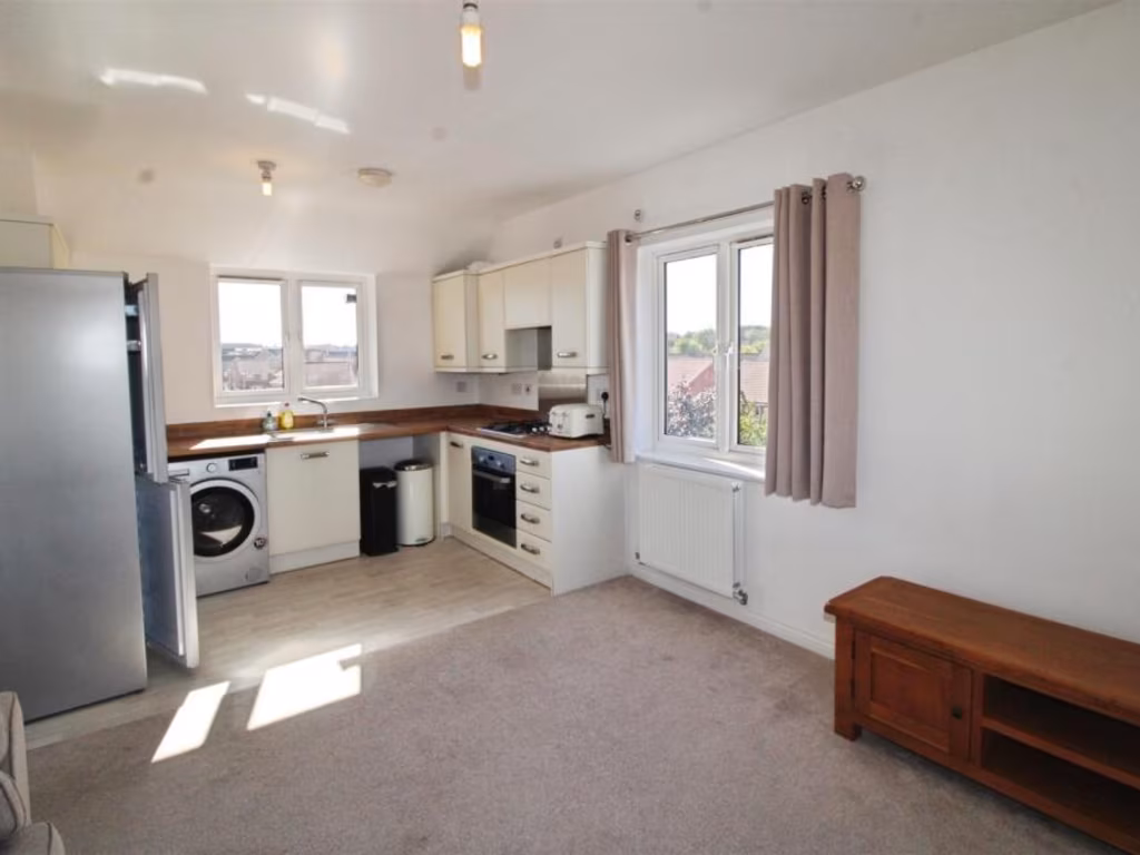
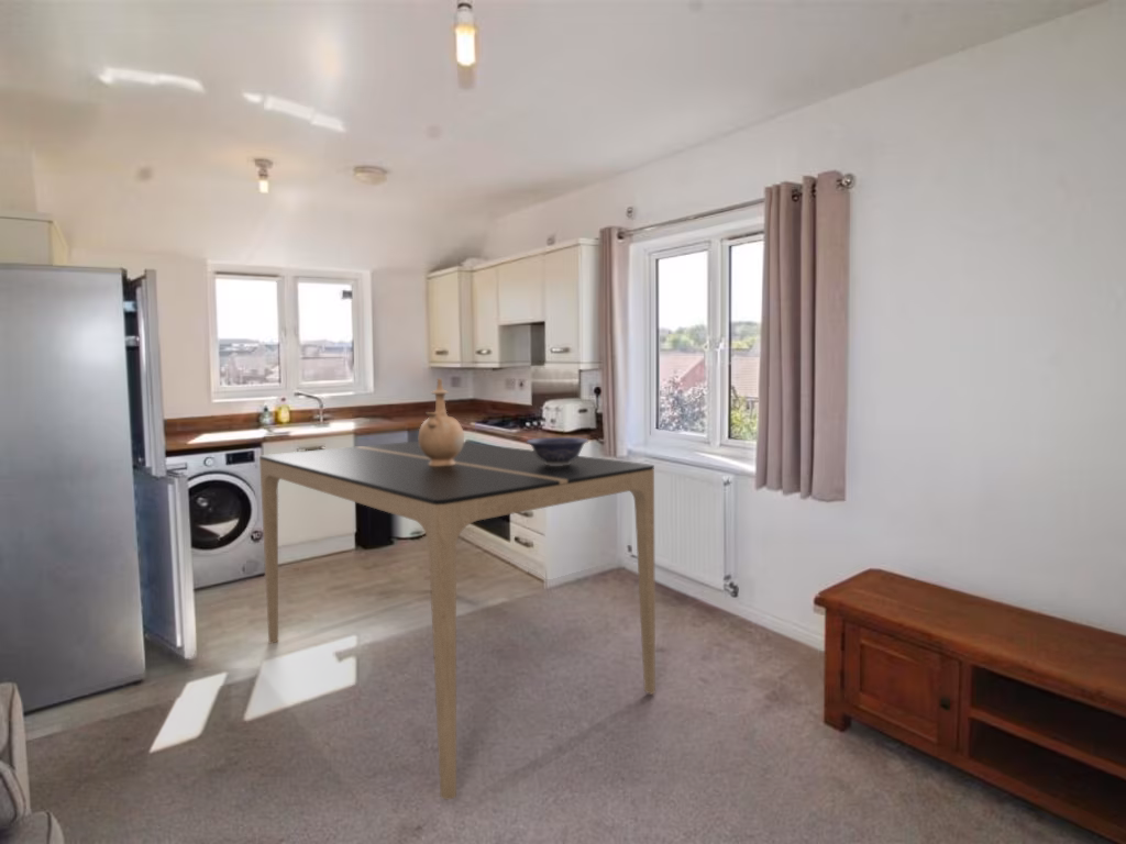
+ dining table [258,440,656,800]
+ decorative bowl [526,436,589,466]
+ vase [418,377,465,466]
